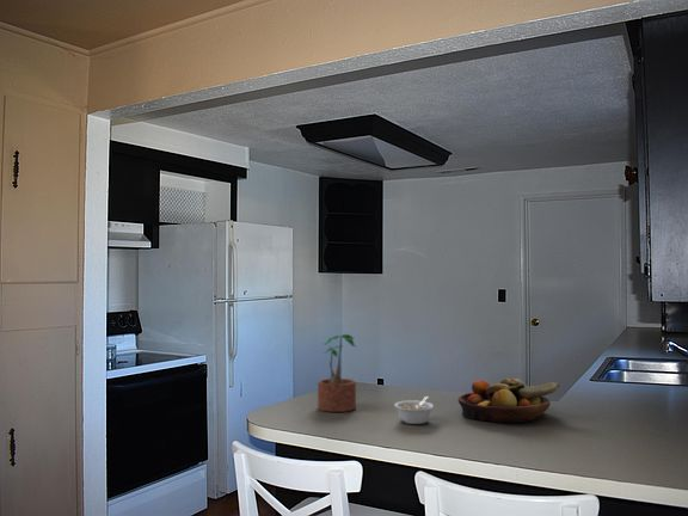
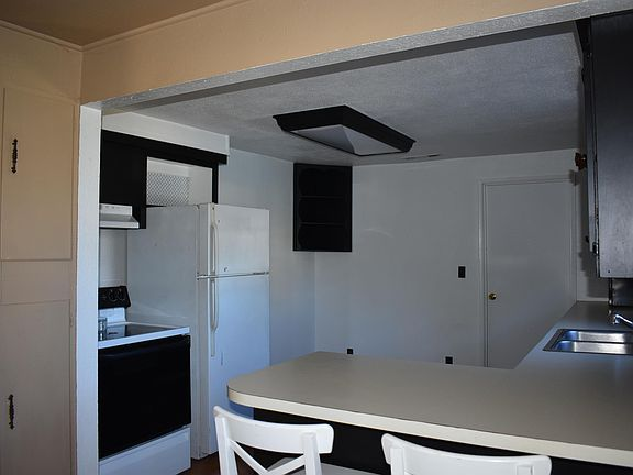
- potted plant [317,333,357,413]
- fruit bowl [457,377,560,424]
- legume [393,395,435,425]
